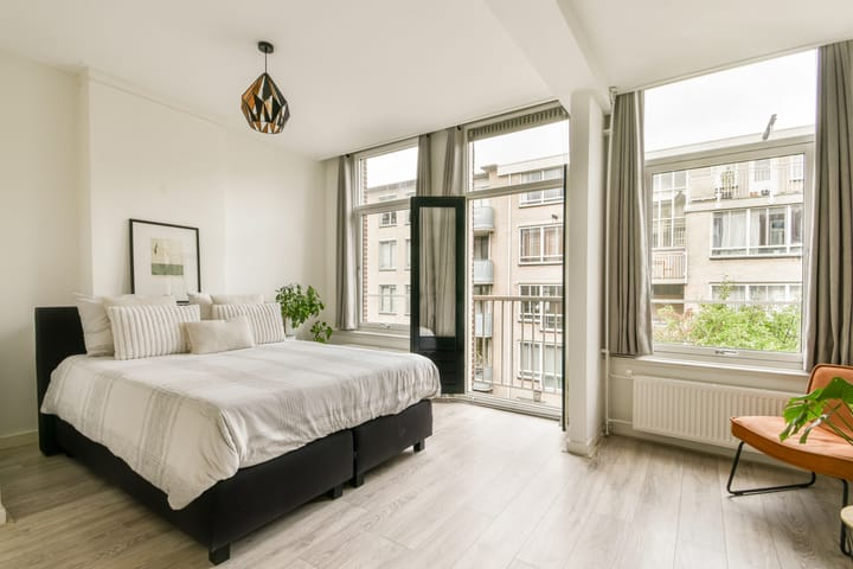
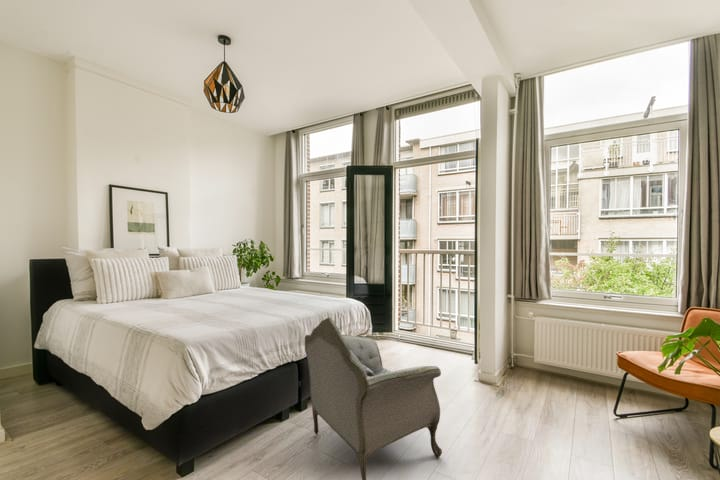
+ armchair [304,316,443,480]
